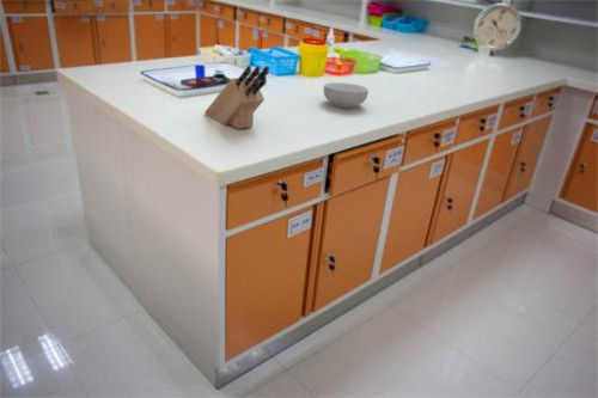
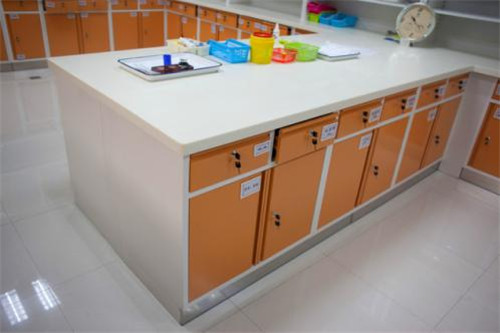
- cereal bowl [323,81,370,109]
- knife block [203,65,270,130]
